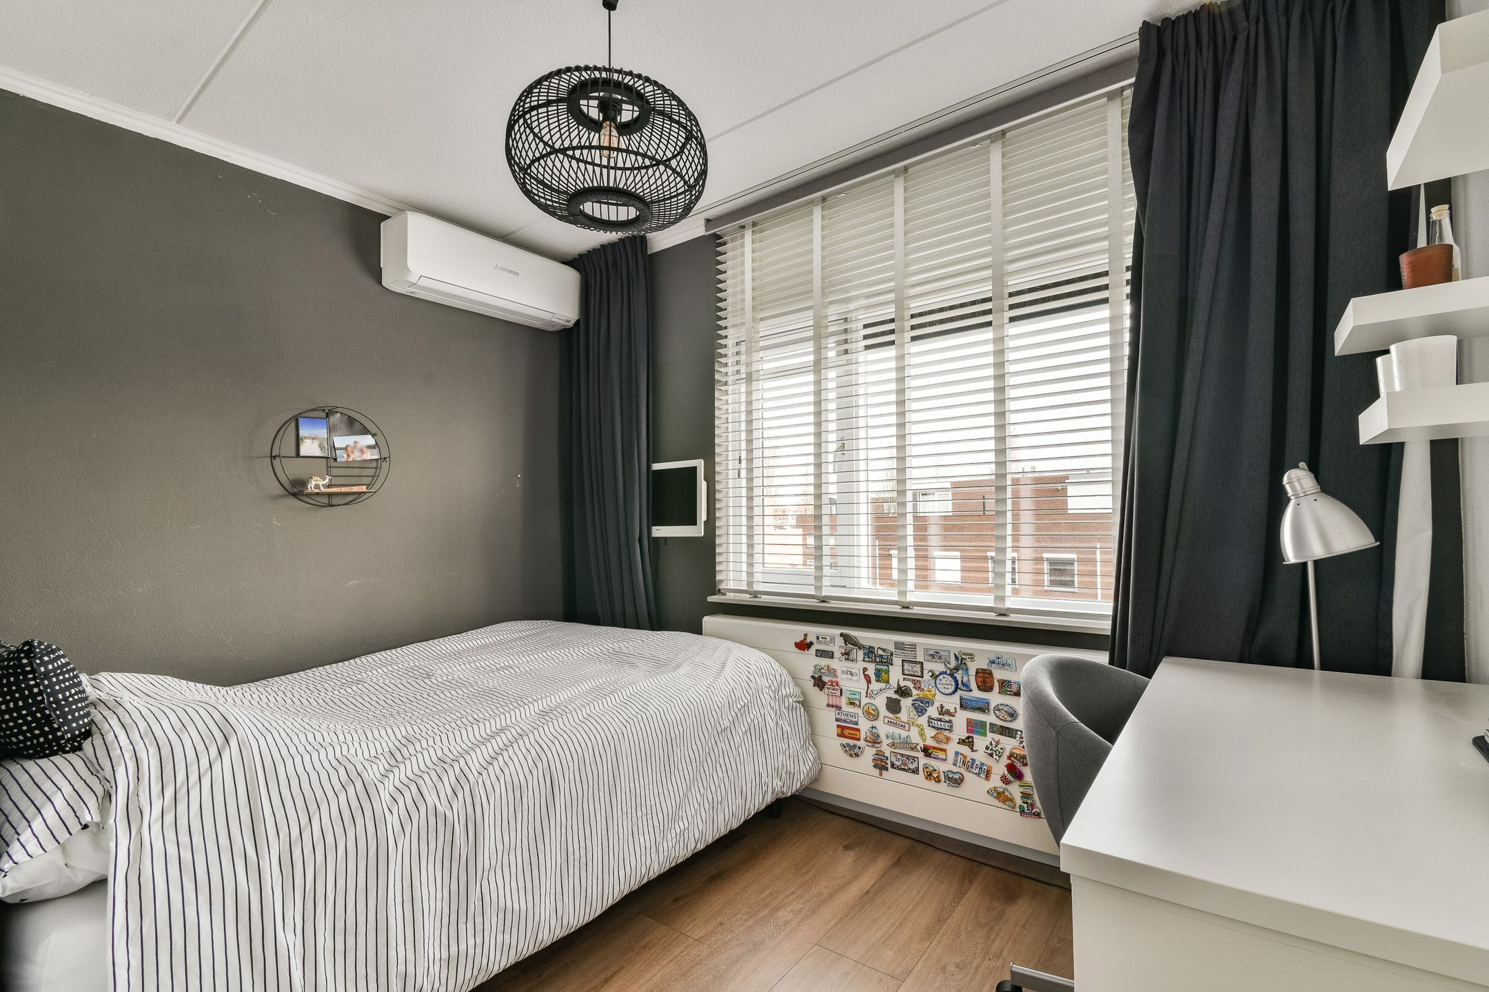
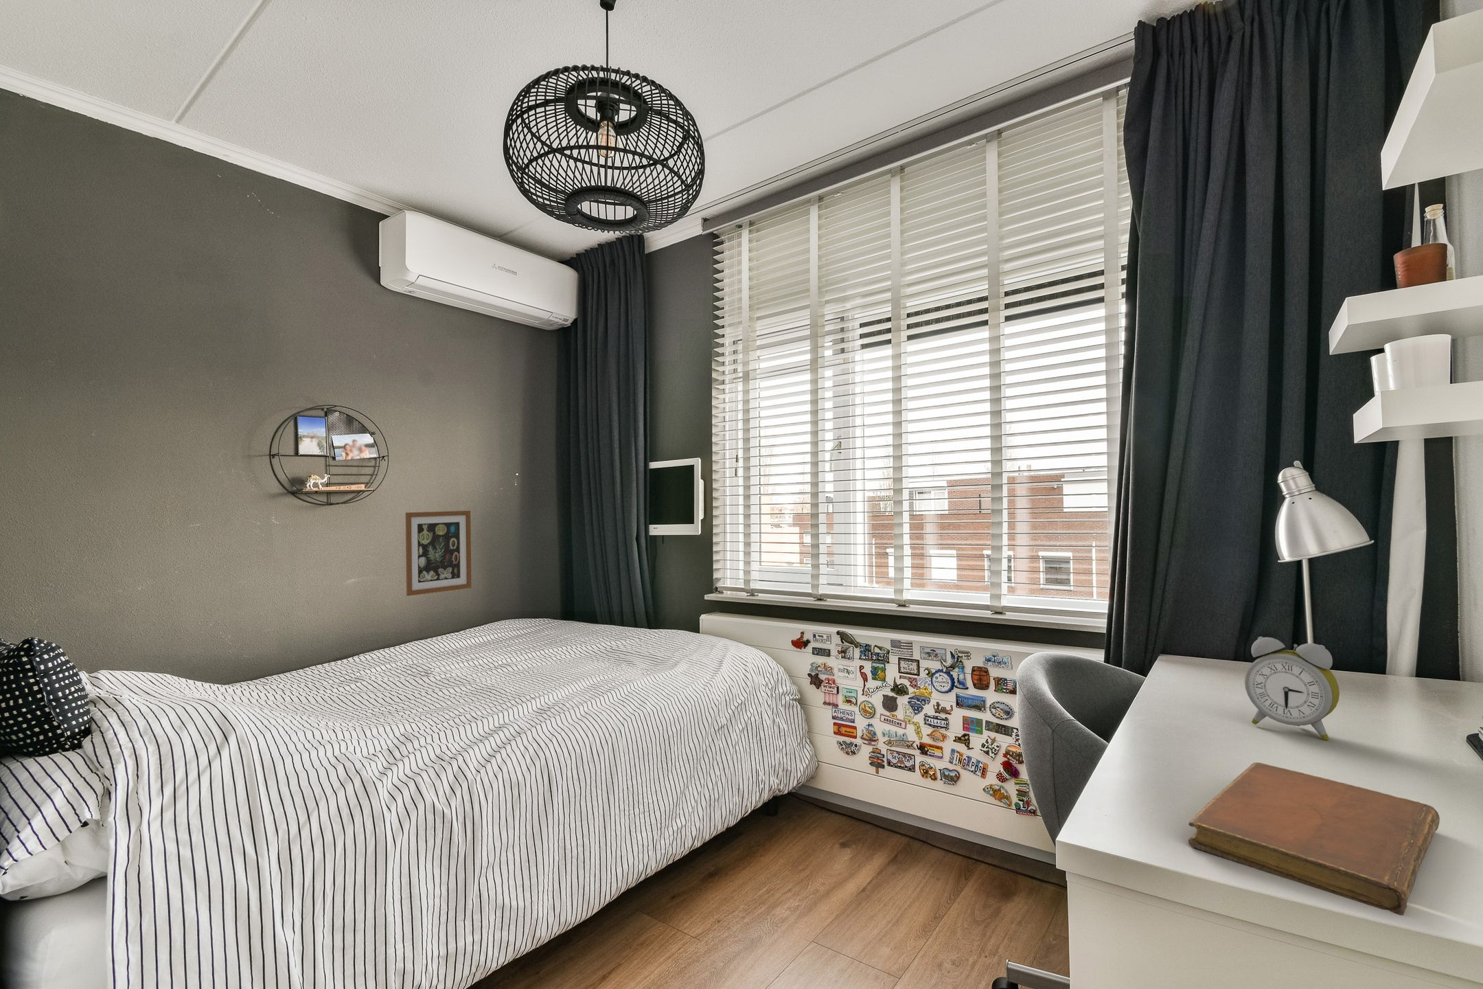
+ wall art [405,510,472,597]
+ notebook [1187,762,1440,916]
+ alarm clock [1244,636,1341,741]
